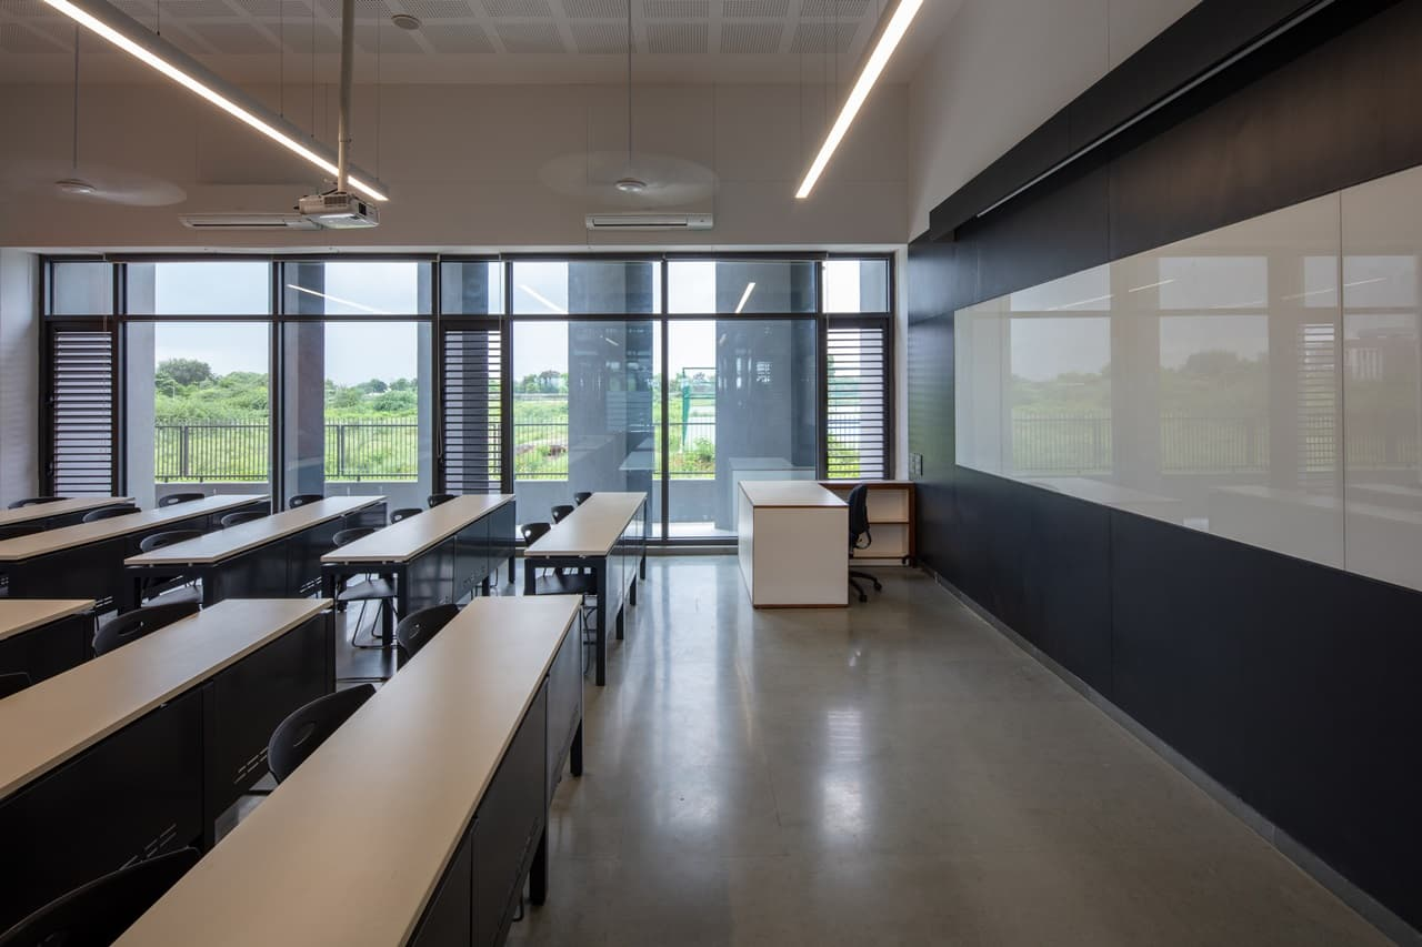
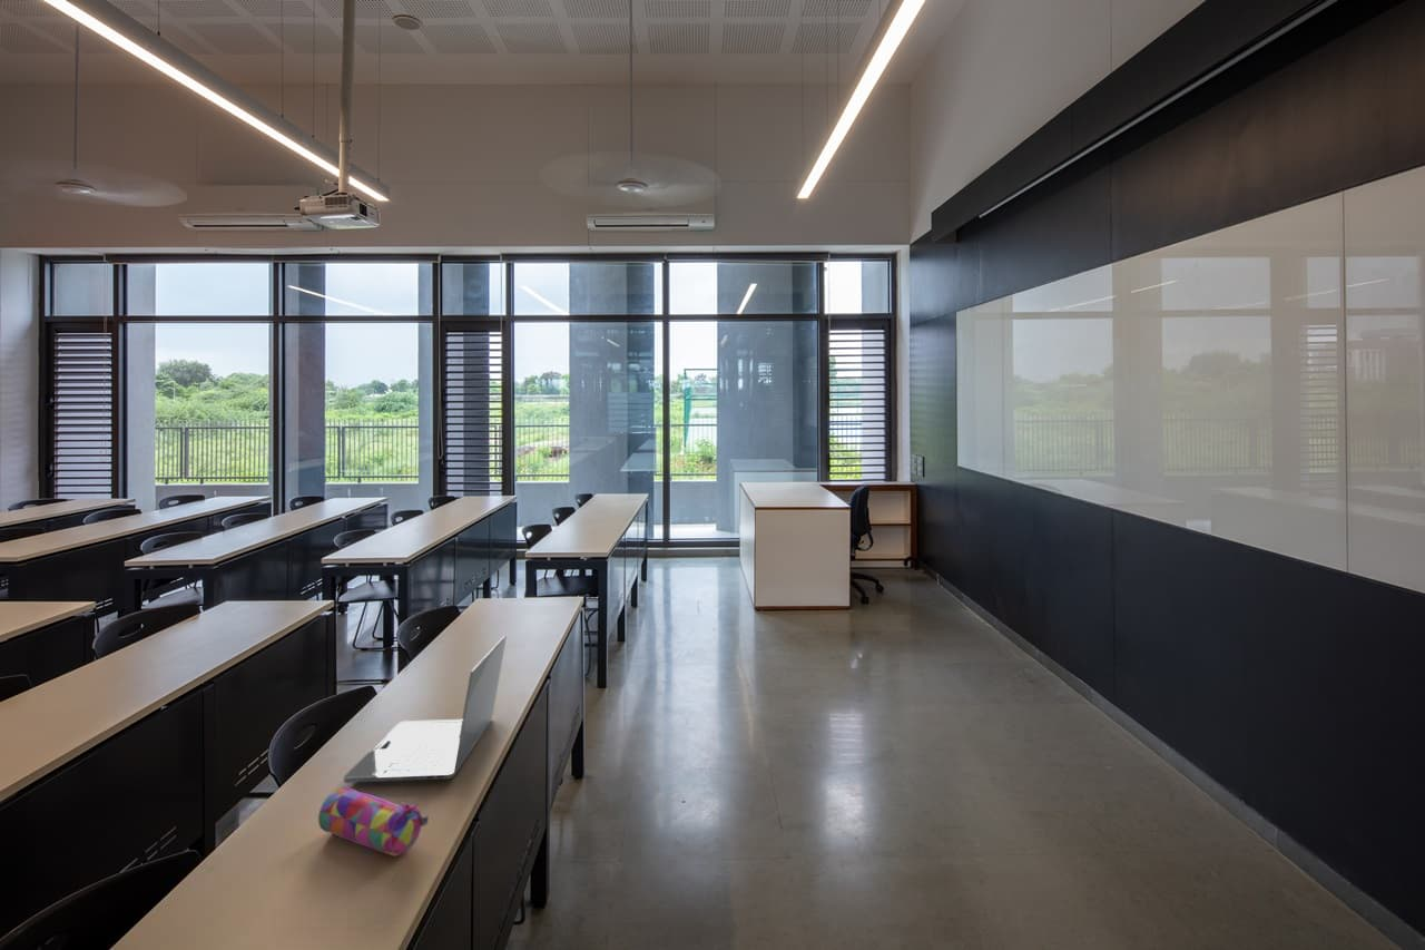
+ laptop [343,635,508,784]
+ pencil case [317,786,429,856]
